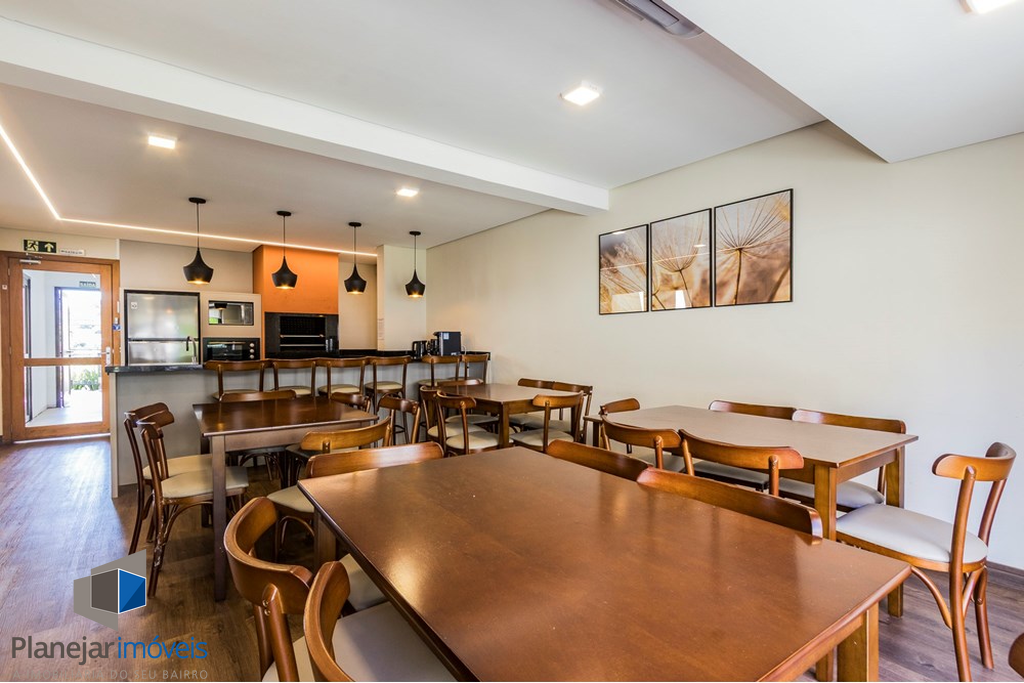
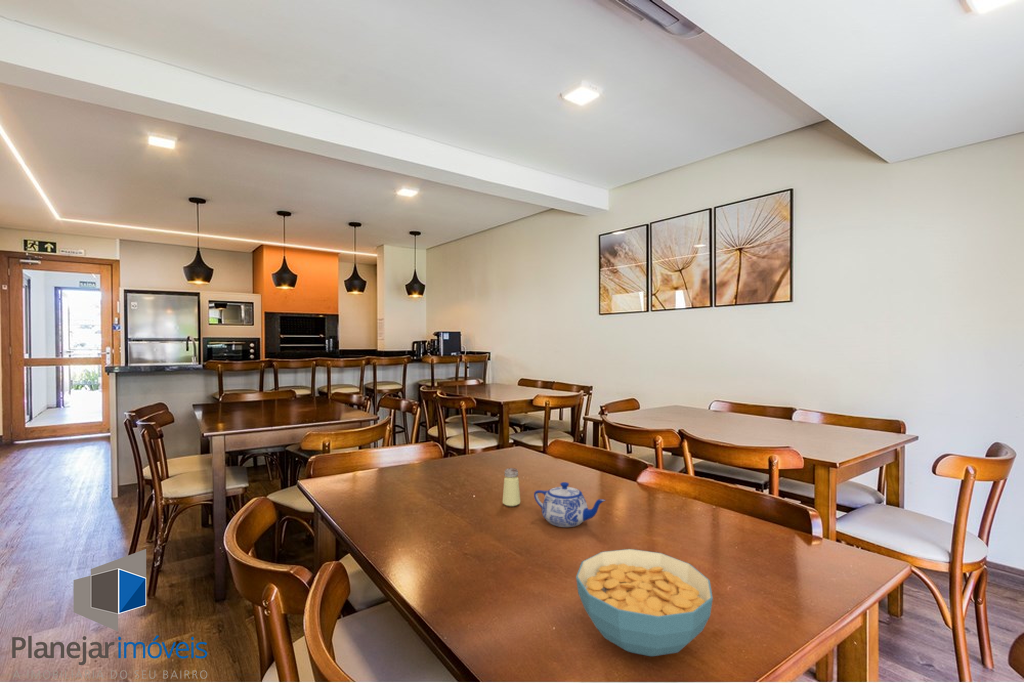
+ teapot [533,481,607,528]
+ cereal bowl [575,548,714,657]
+ saltshaker [502,467,521,507]
